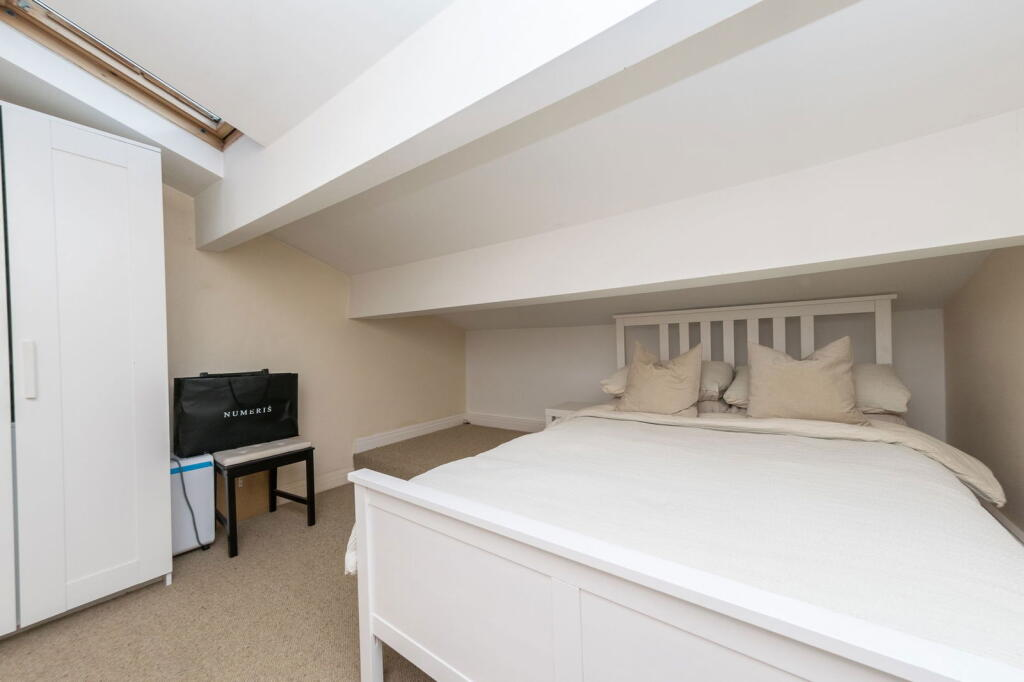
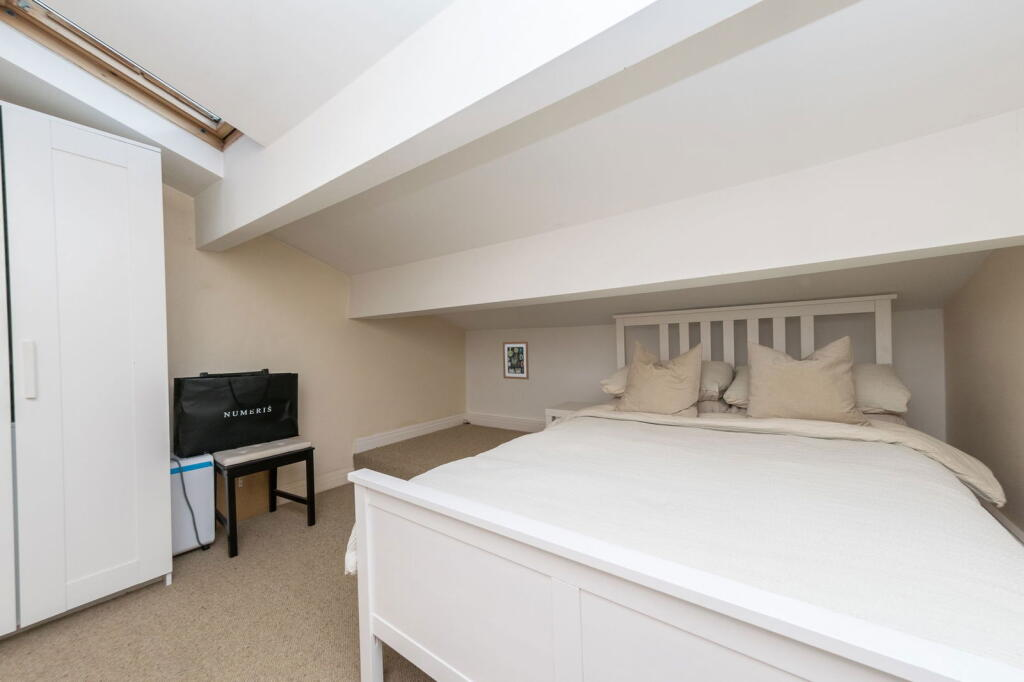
+ wall art [502,340,530,380]
